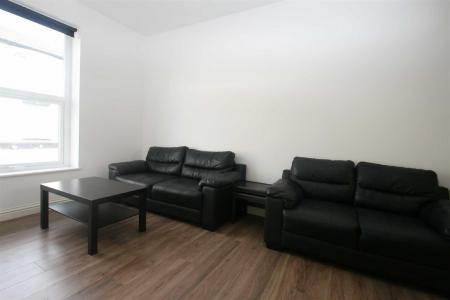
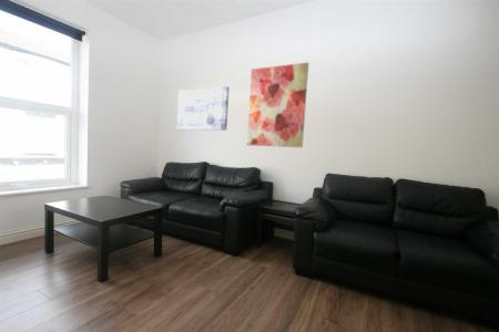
+ wall art [245,61,309,148]
+ wall art [176,85,231,132]
